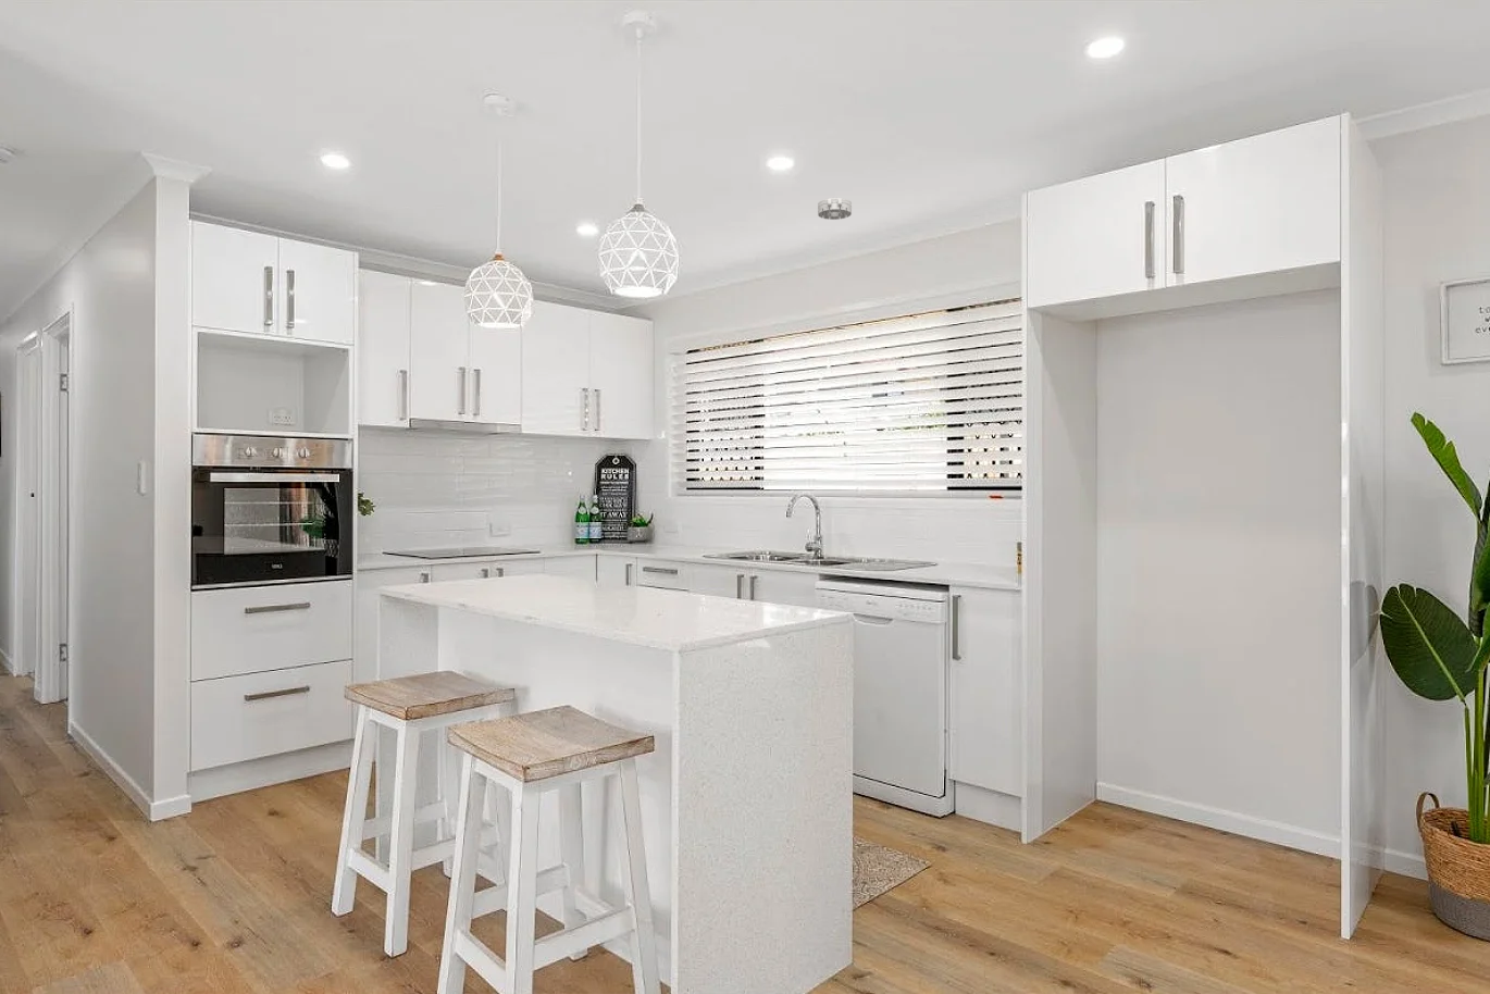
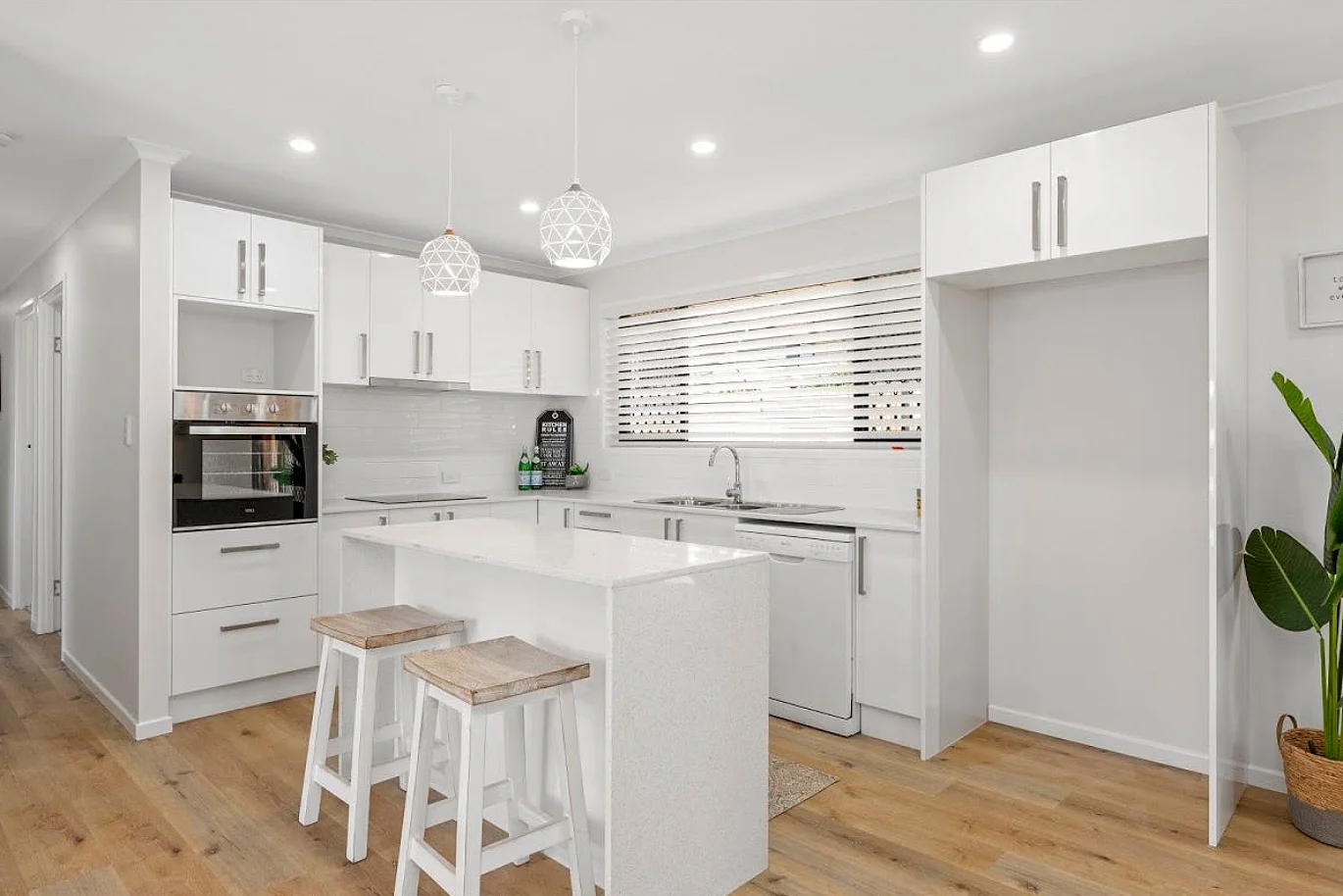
- smoke detector [817,196,853,221]
